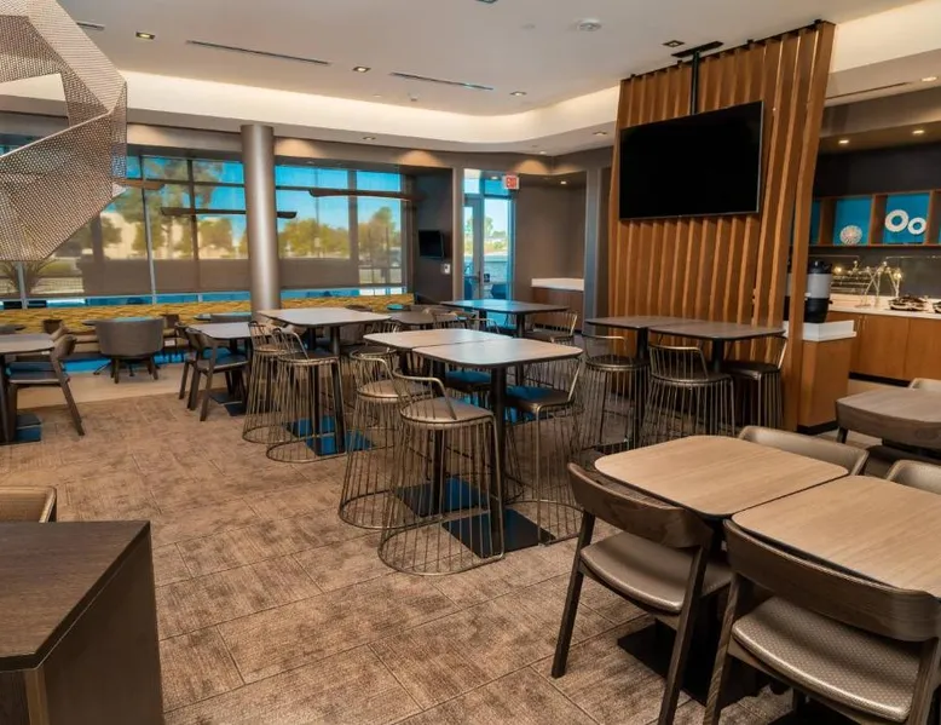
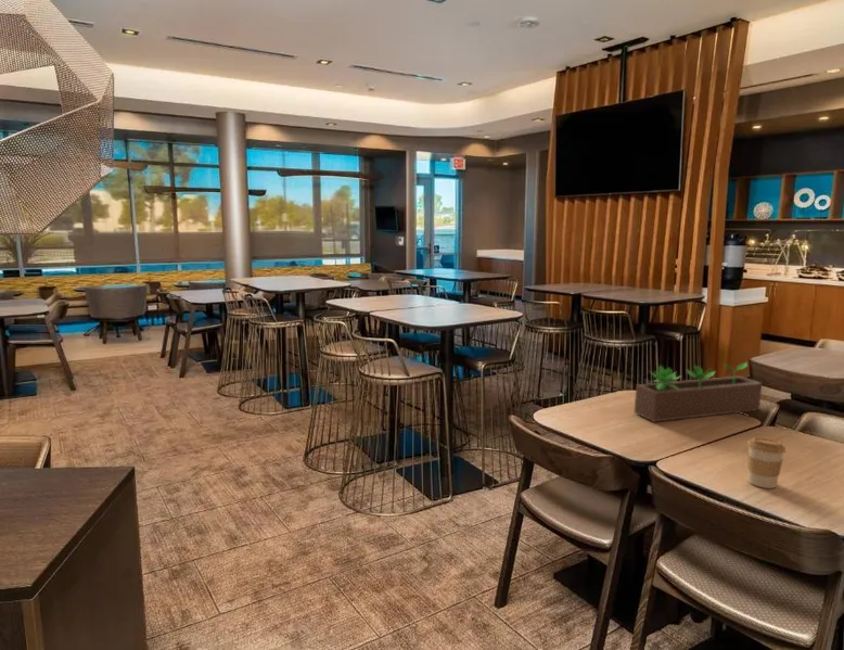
+ coffee cup [746,436,787,489]
+ succulent planter [634,361,764,423]
